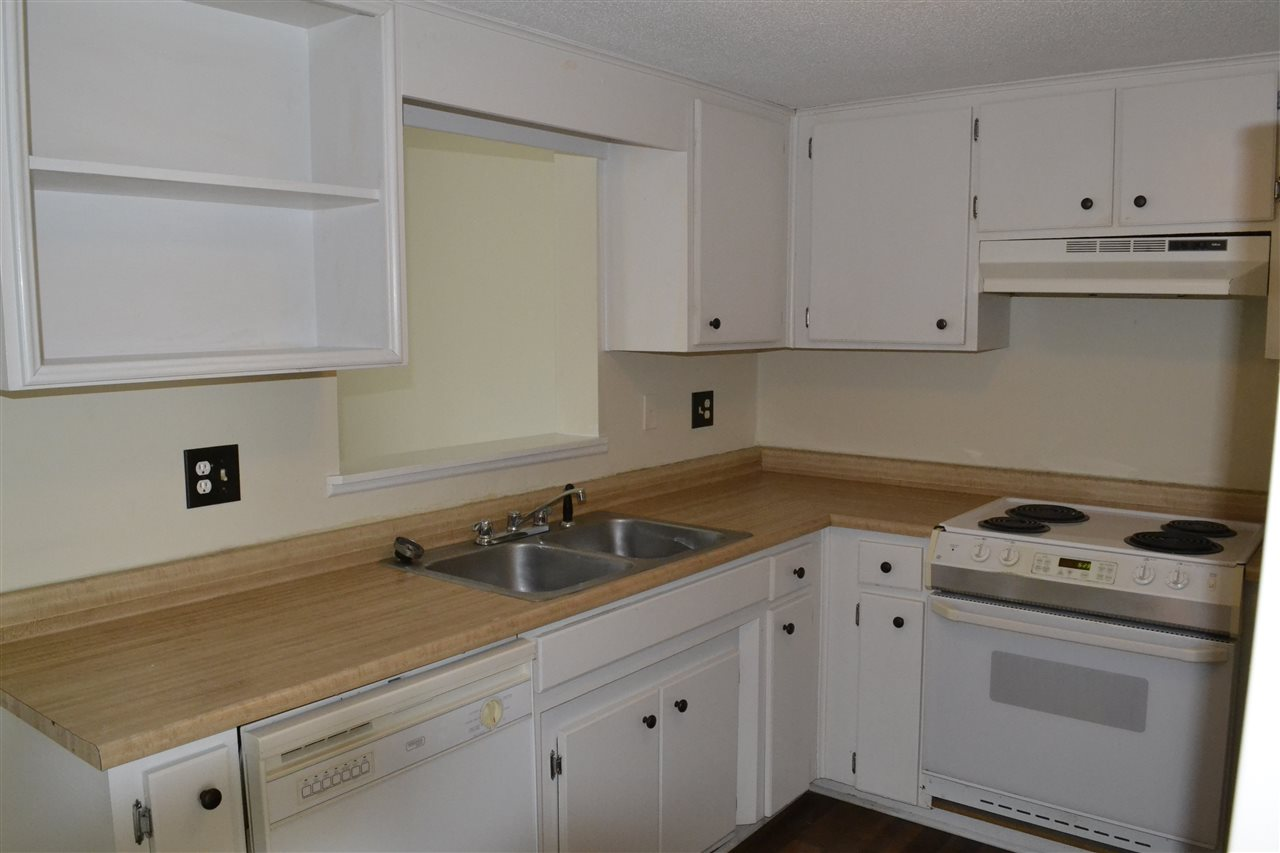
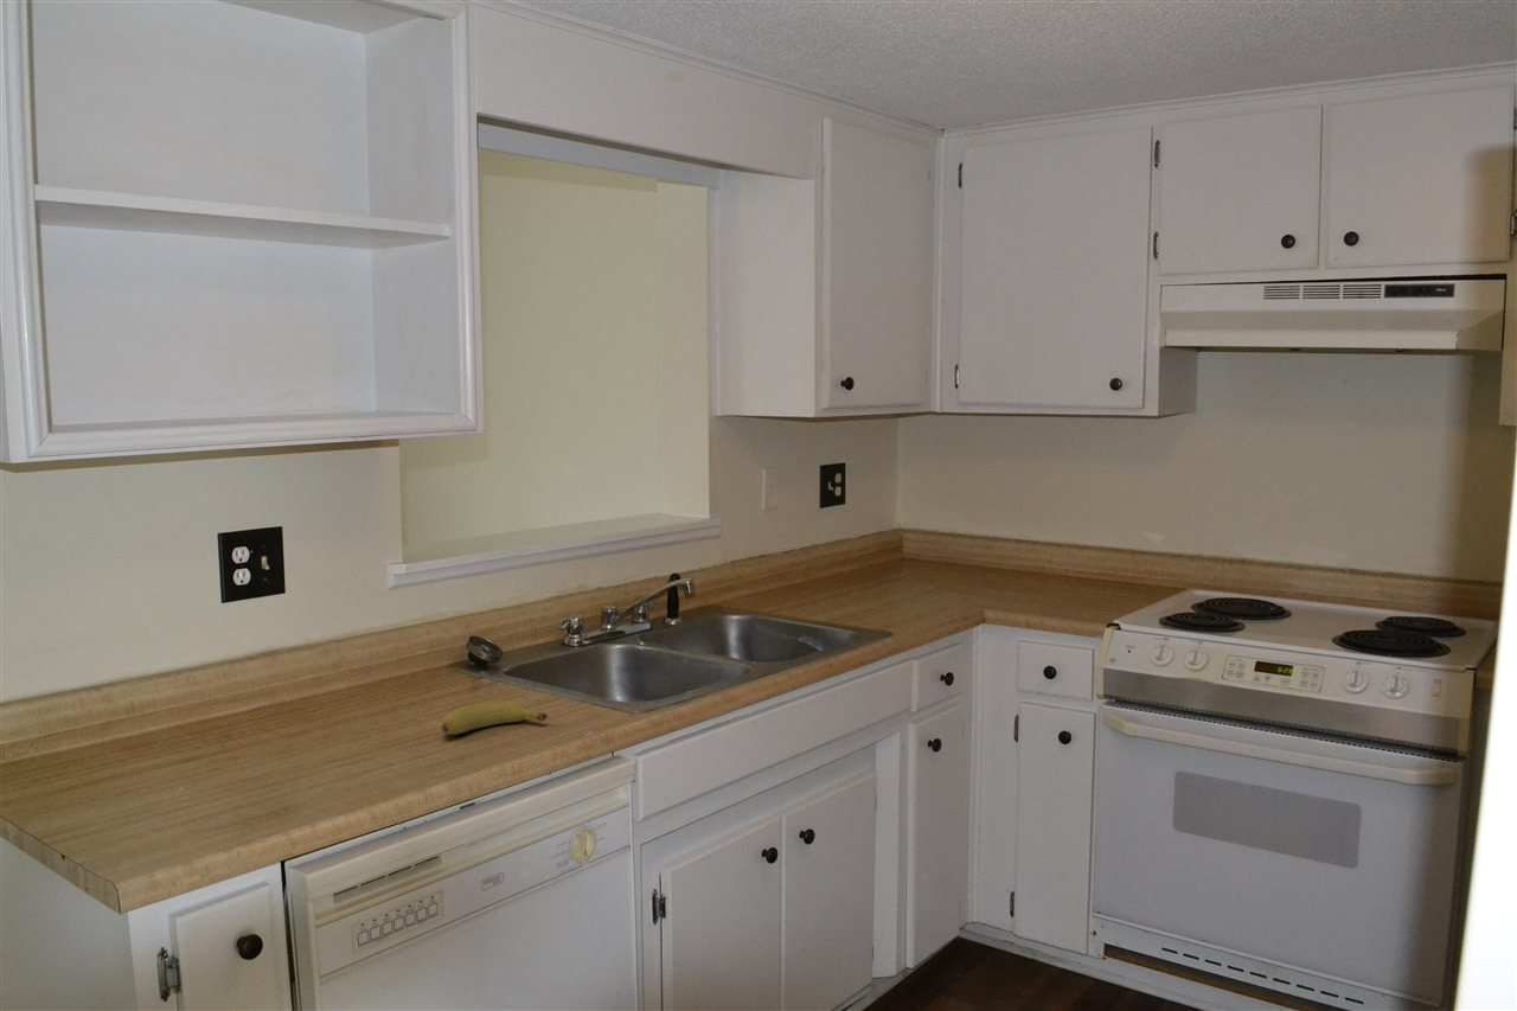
+ banana [441,699,549,736]
